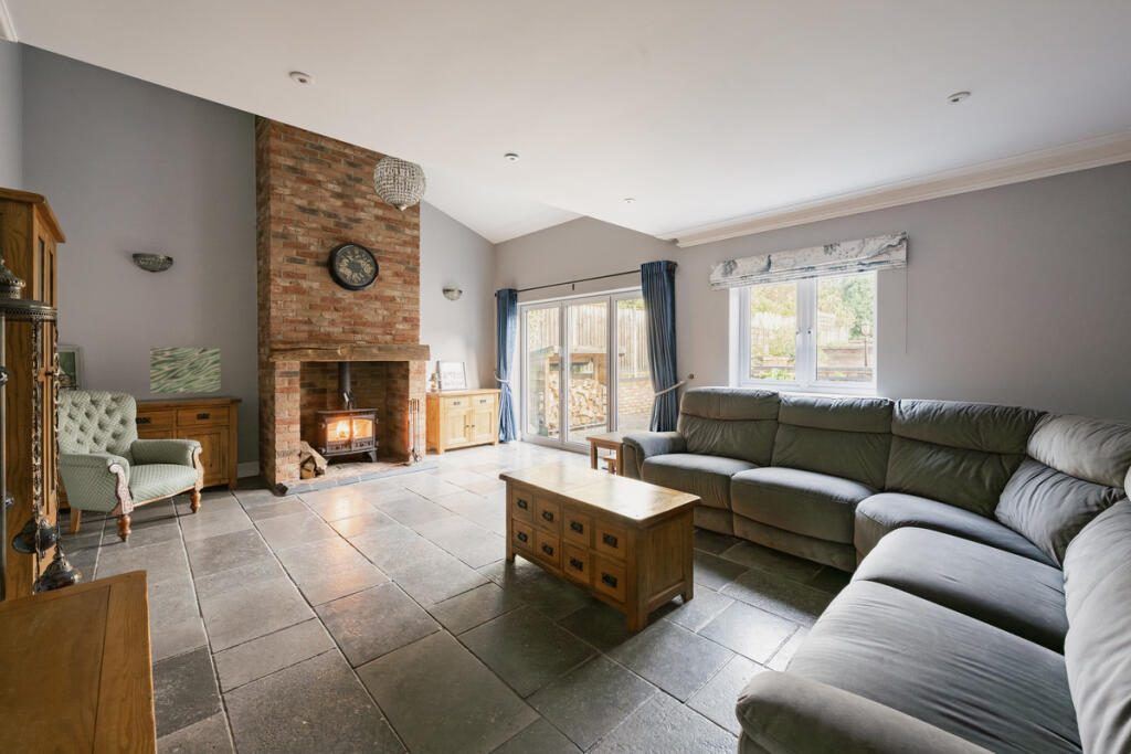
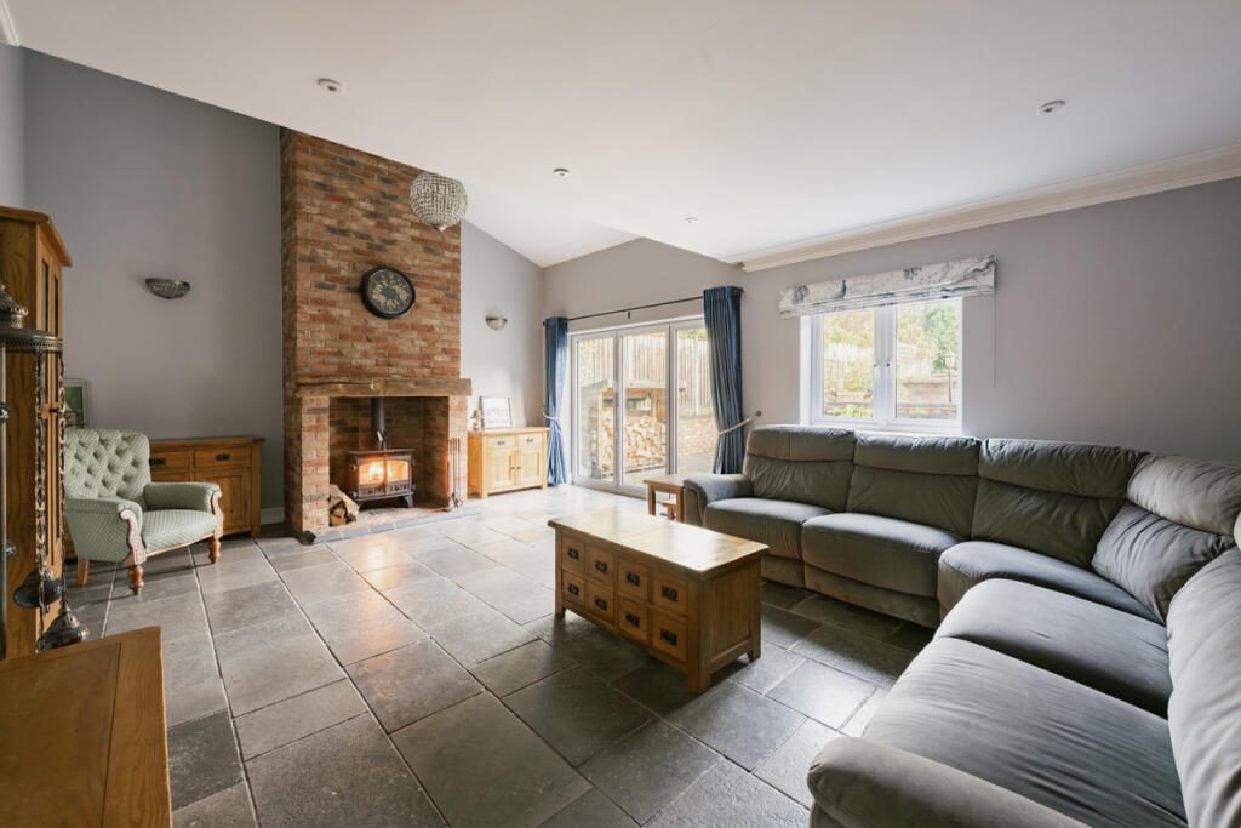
- wall art [149,346,222,394]
